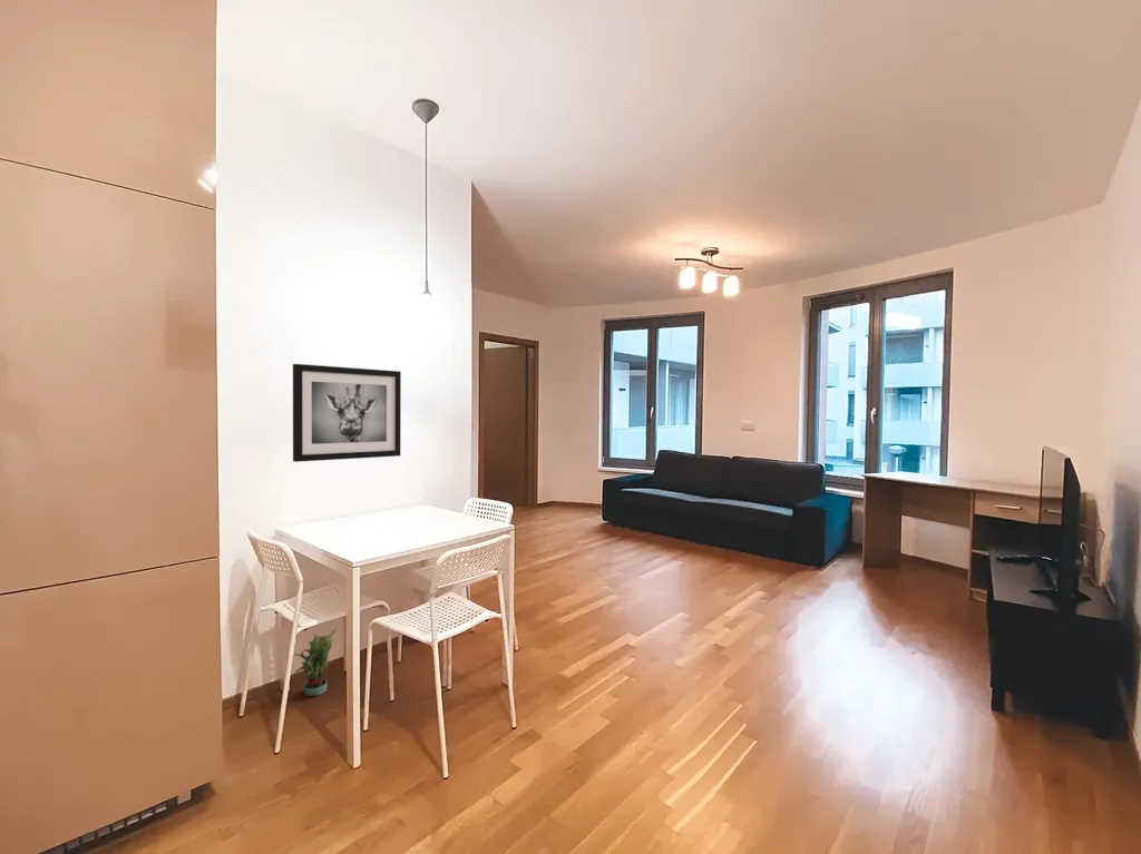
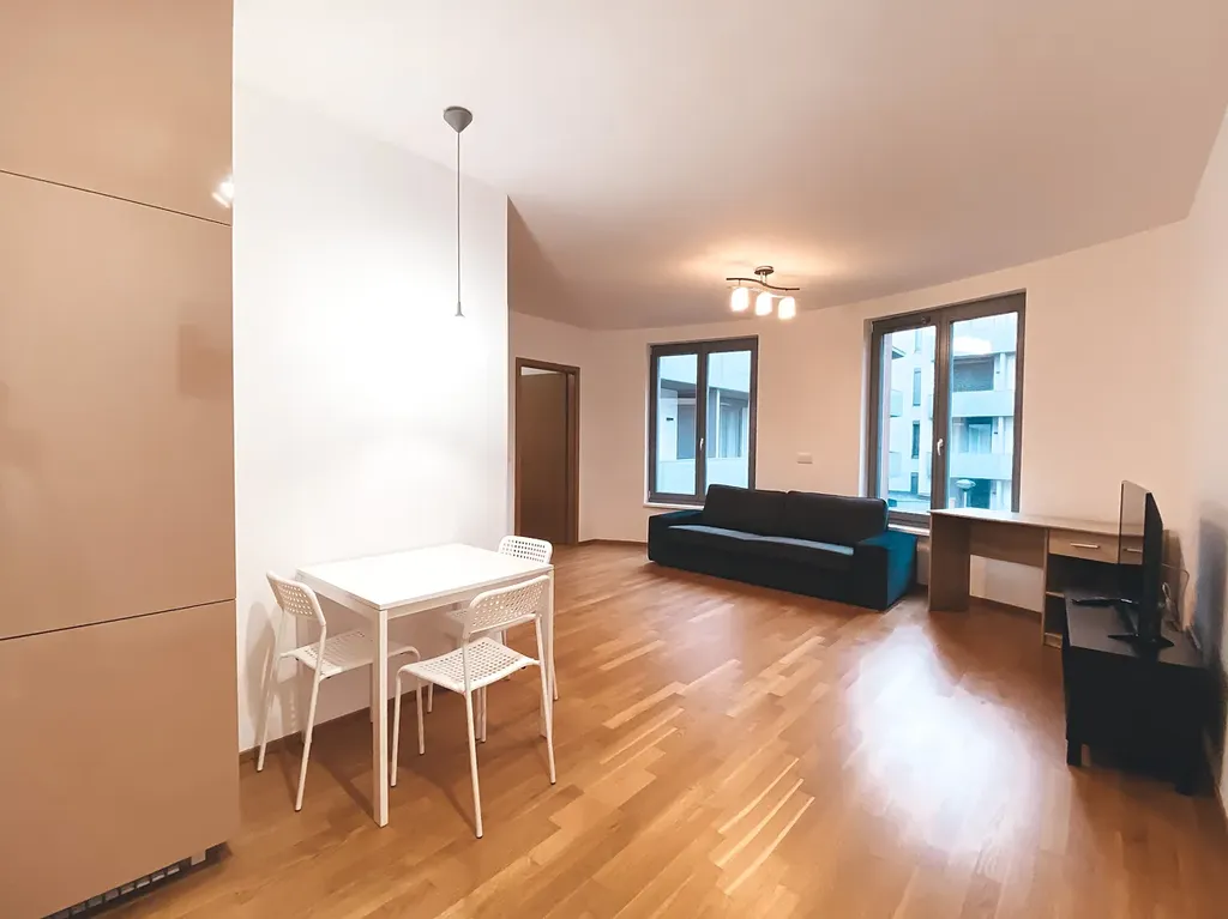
- wall art [292,363,402,463]
- potted plant [293,627,338,697]
